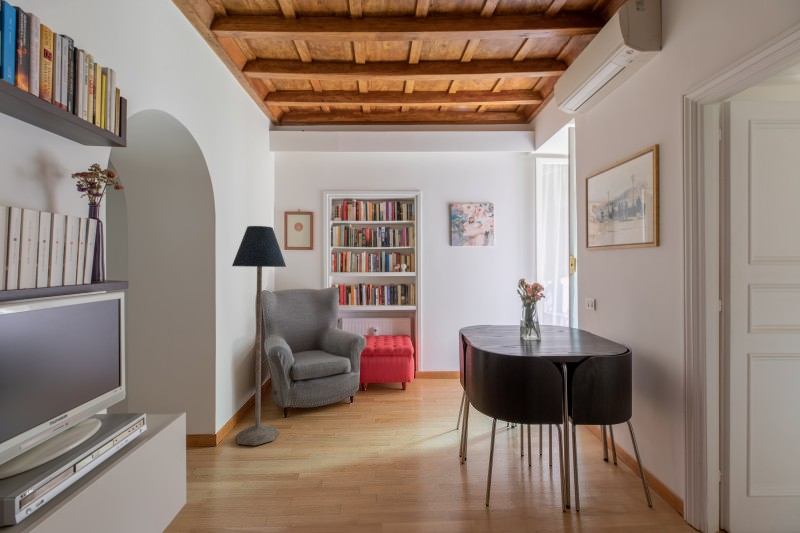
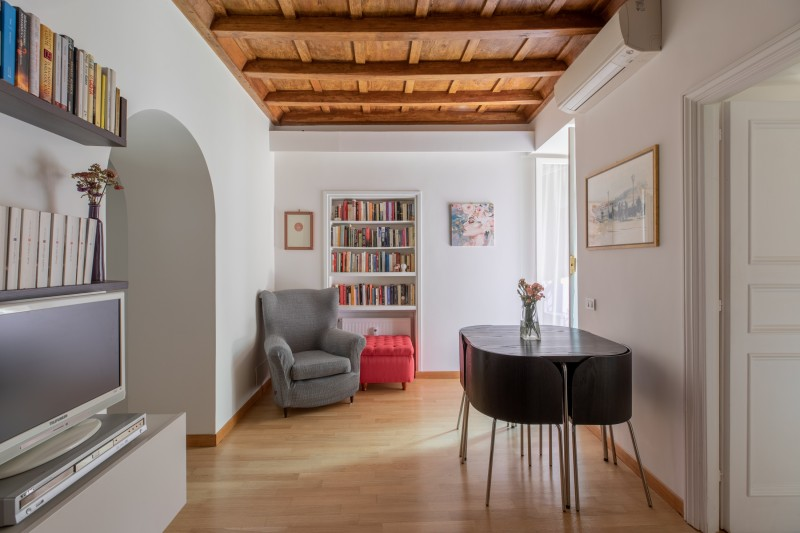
- floor lamp [231,225,287,447]
